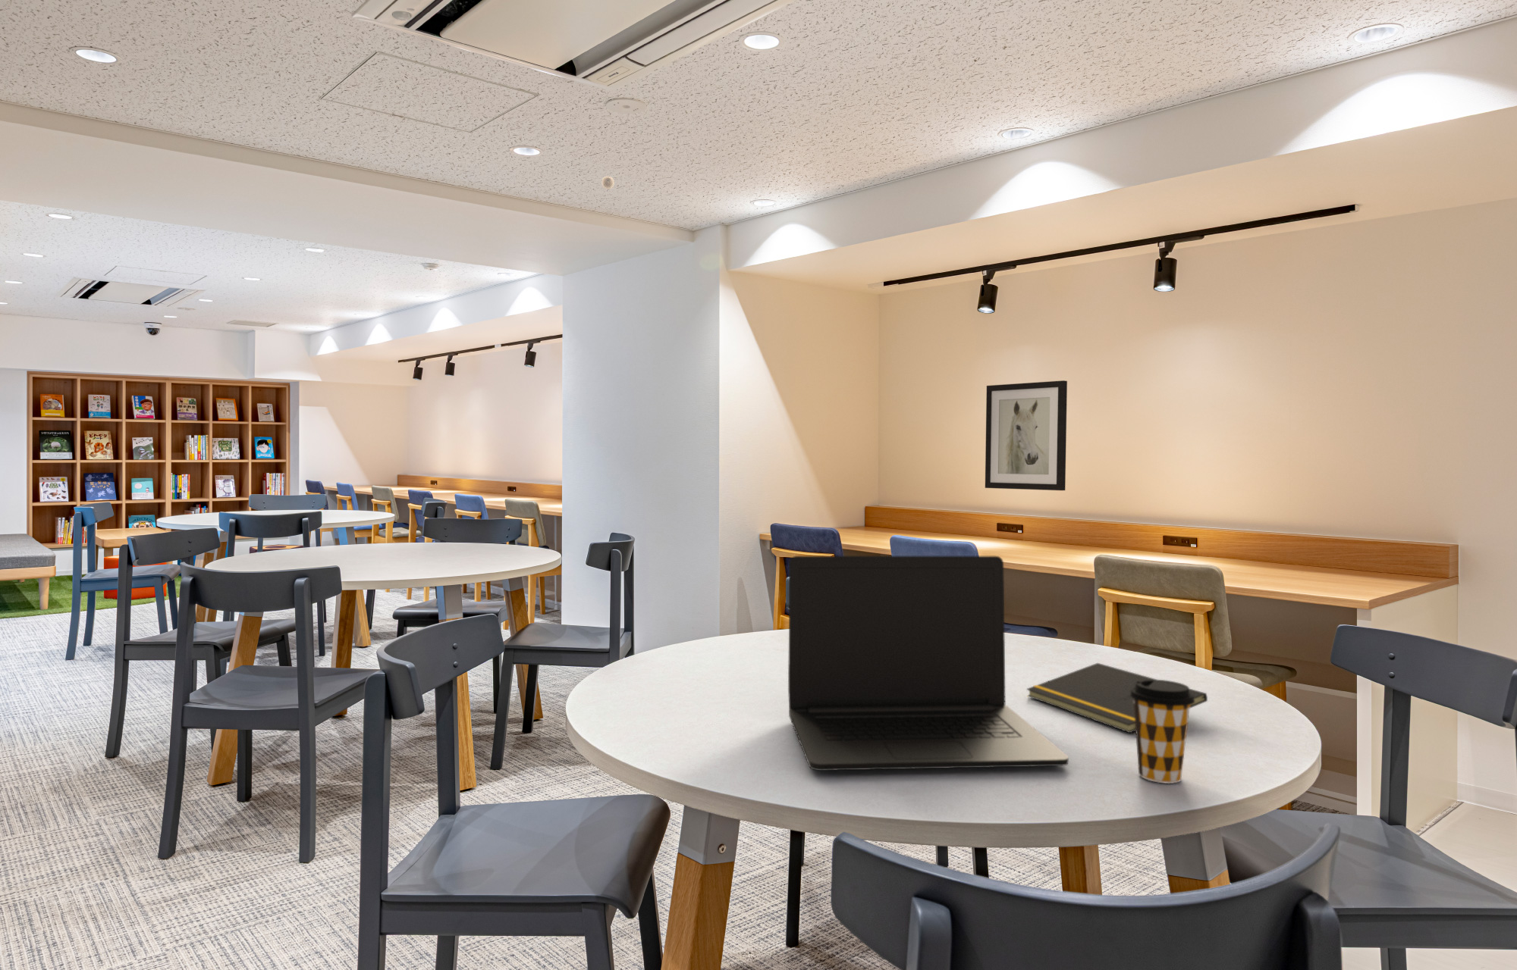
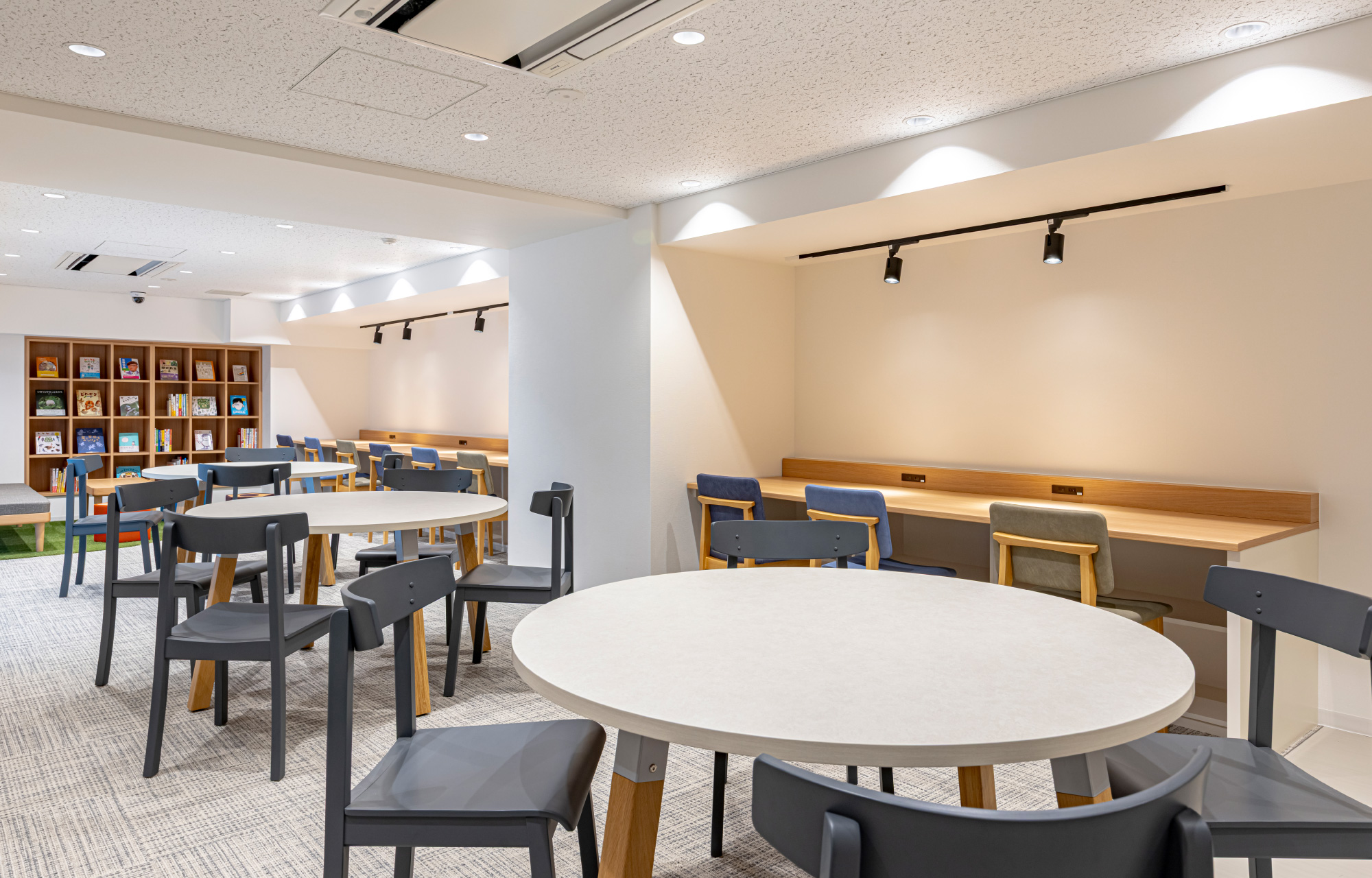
- notepad [1025,663,1209,734]
- laptop [787,556,1069,771]
- eyeball [600,176,615,189]
- wall art [984,380,1068,491]
- coffee cup [1129,678,1194,784]
